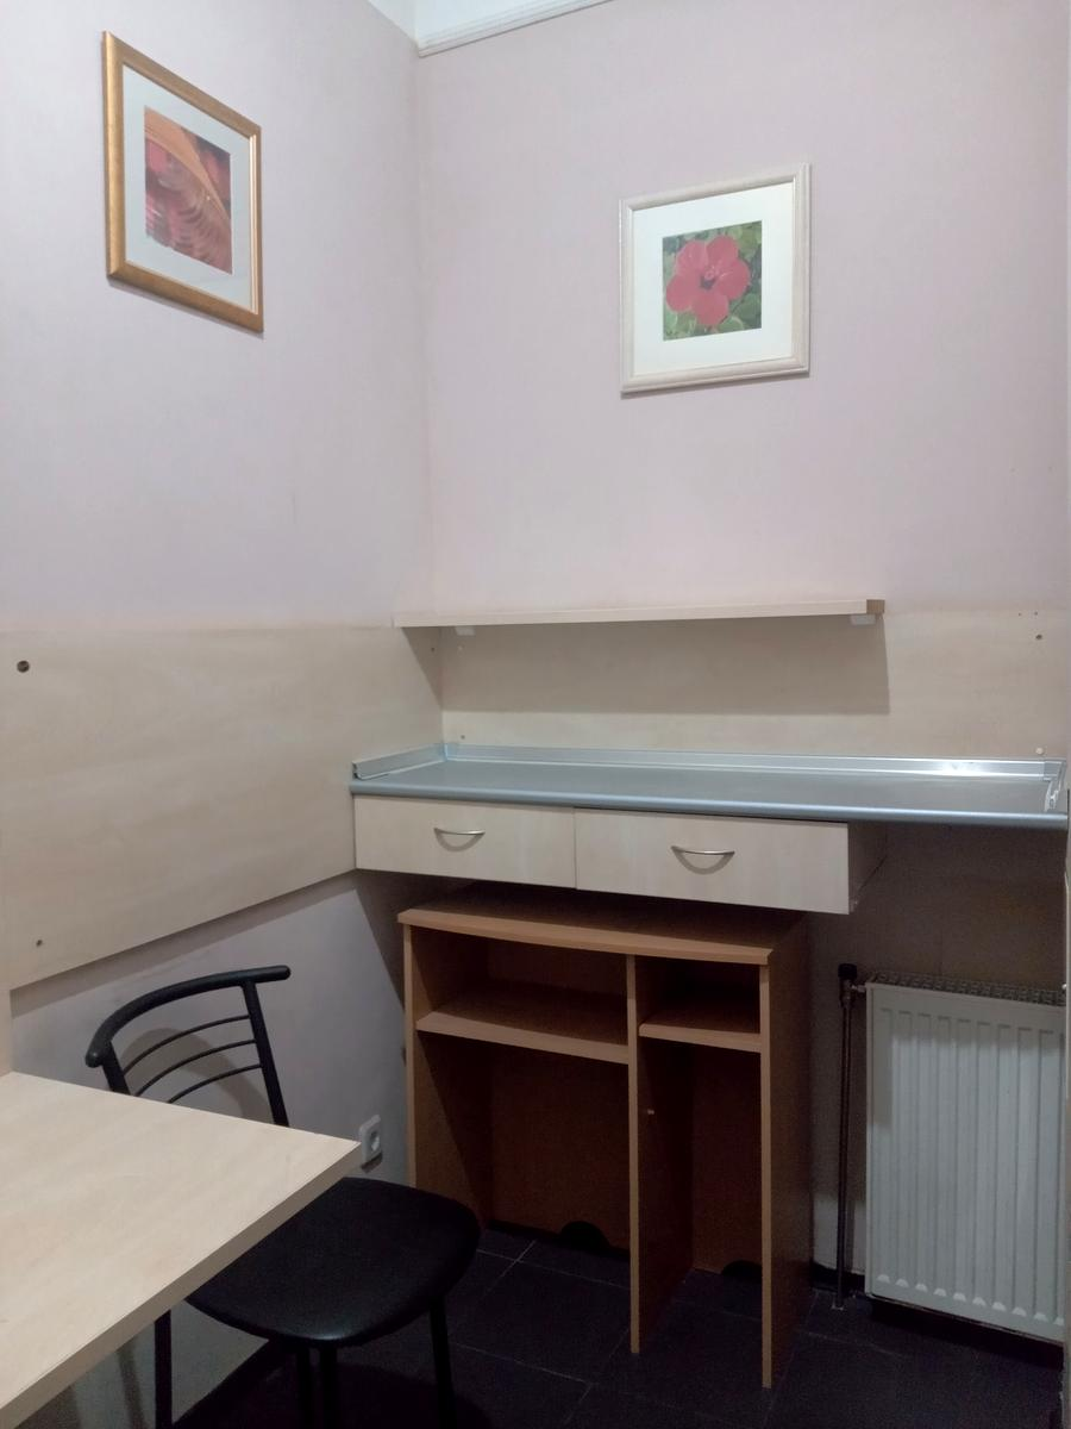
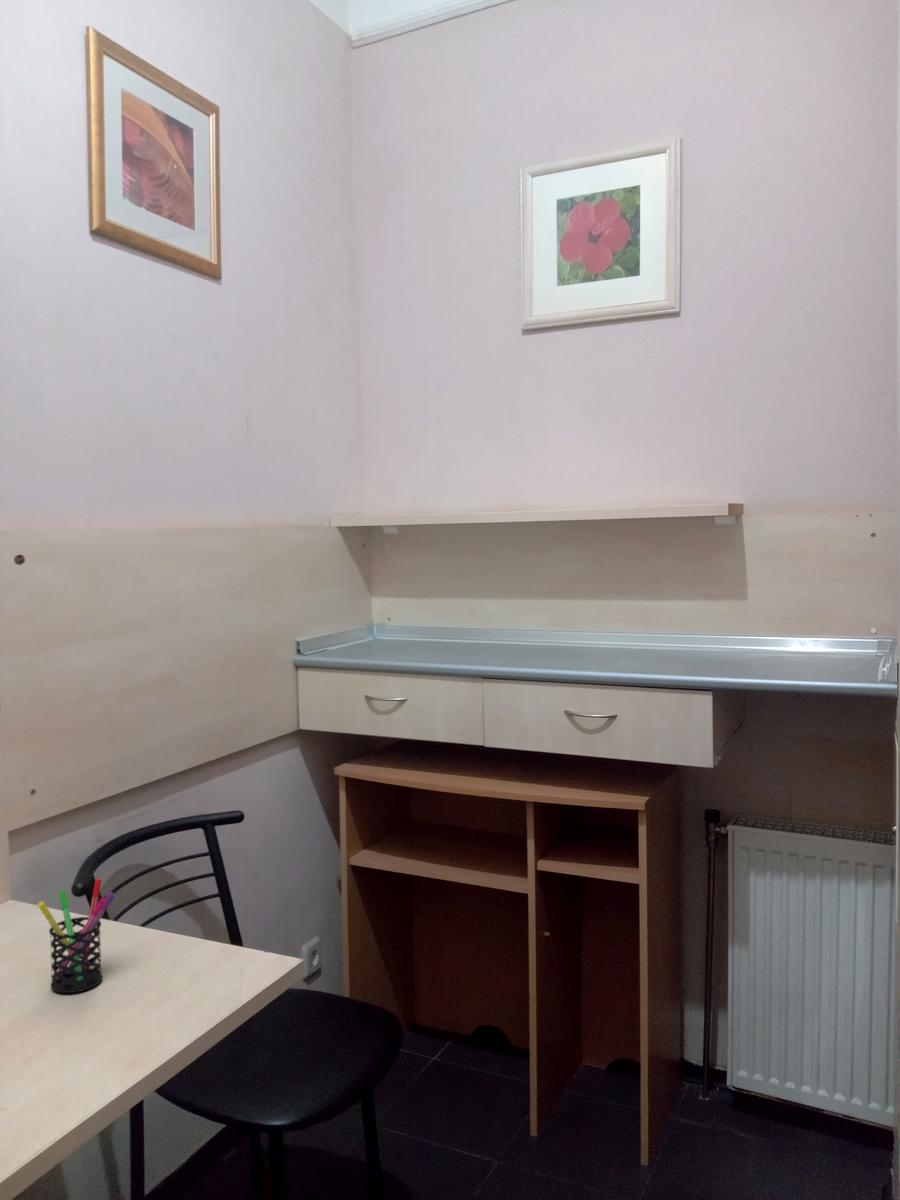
+ pen holder [37,877,115,994]
